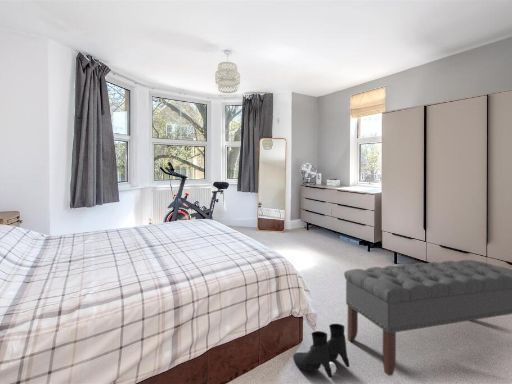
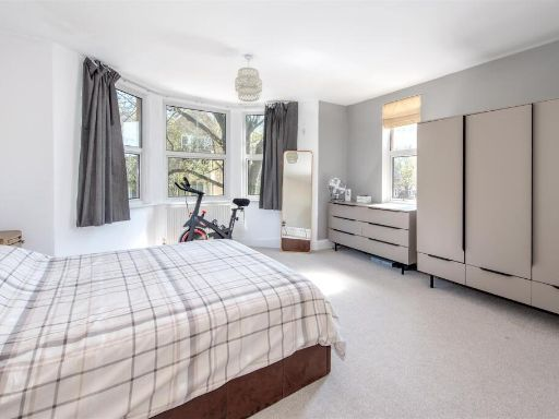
- bench [343,259,512,377]
- boots [292,323,351,379]
